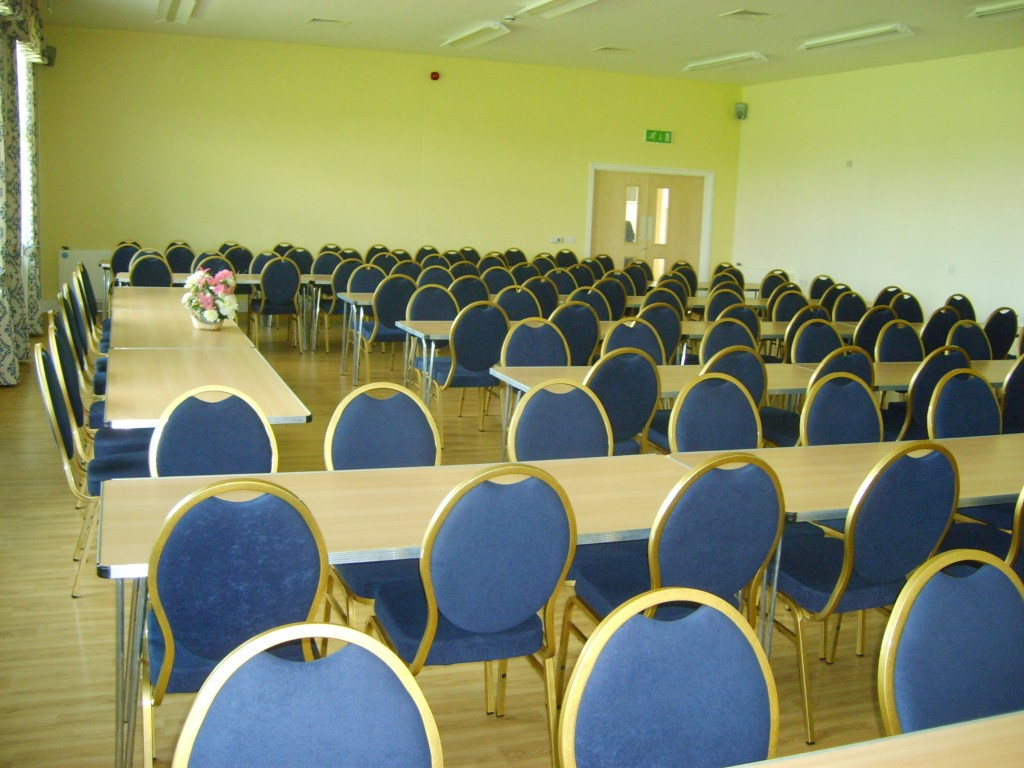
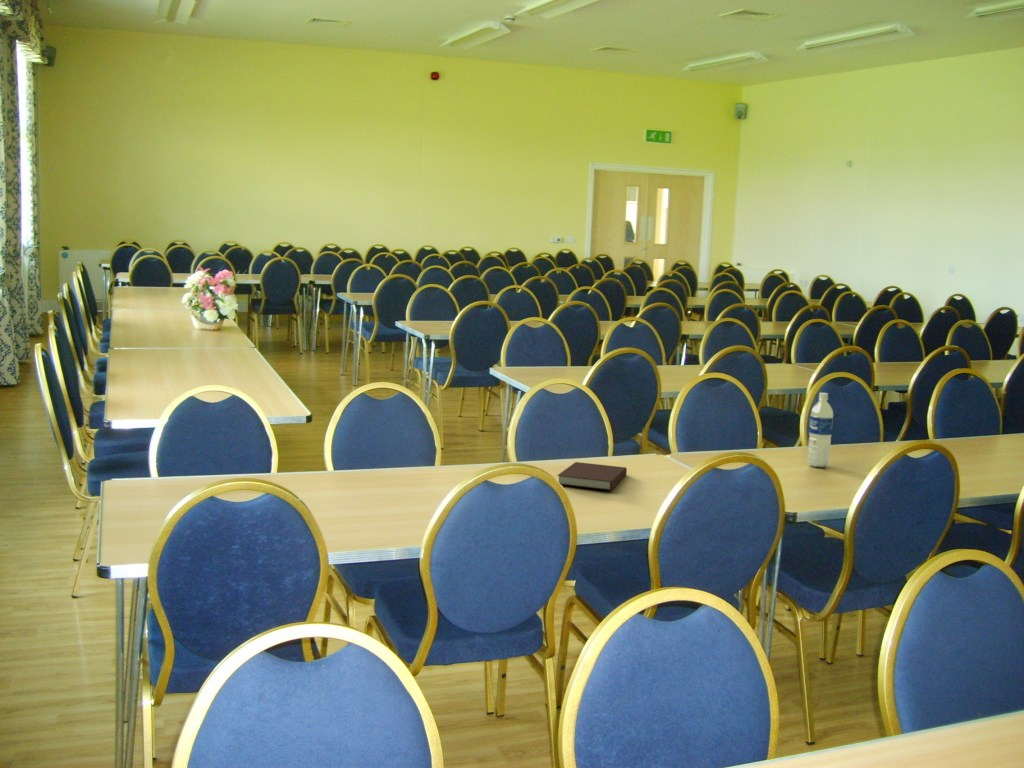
+ notebook [557,461,628,491]
+ water bottle [806,392,834,468]
